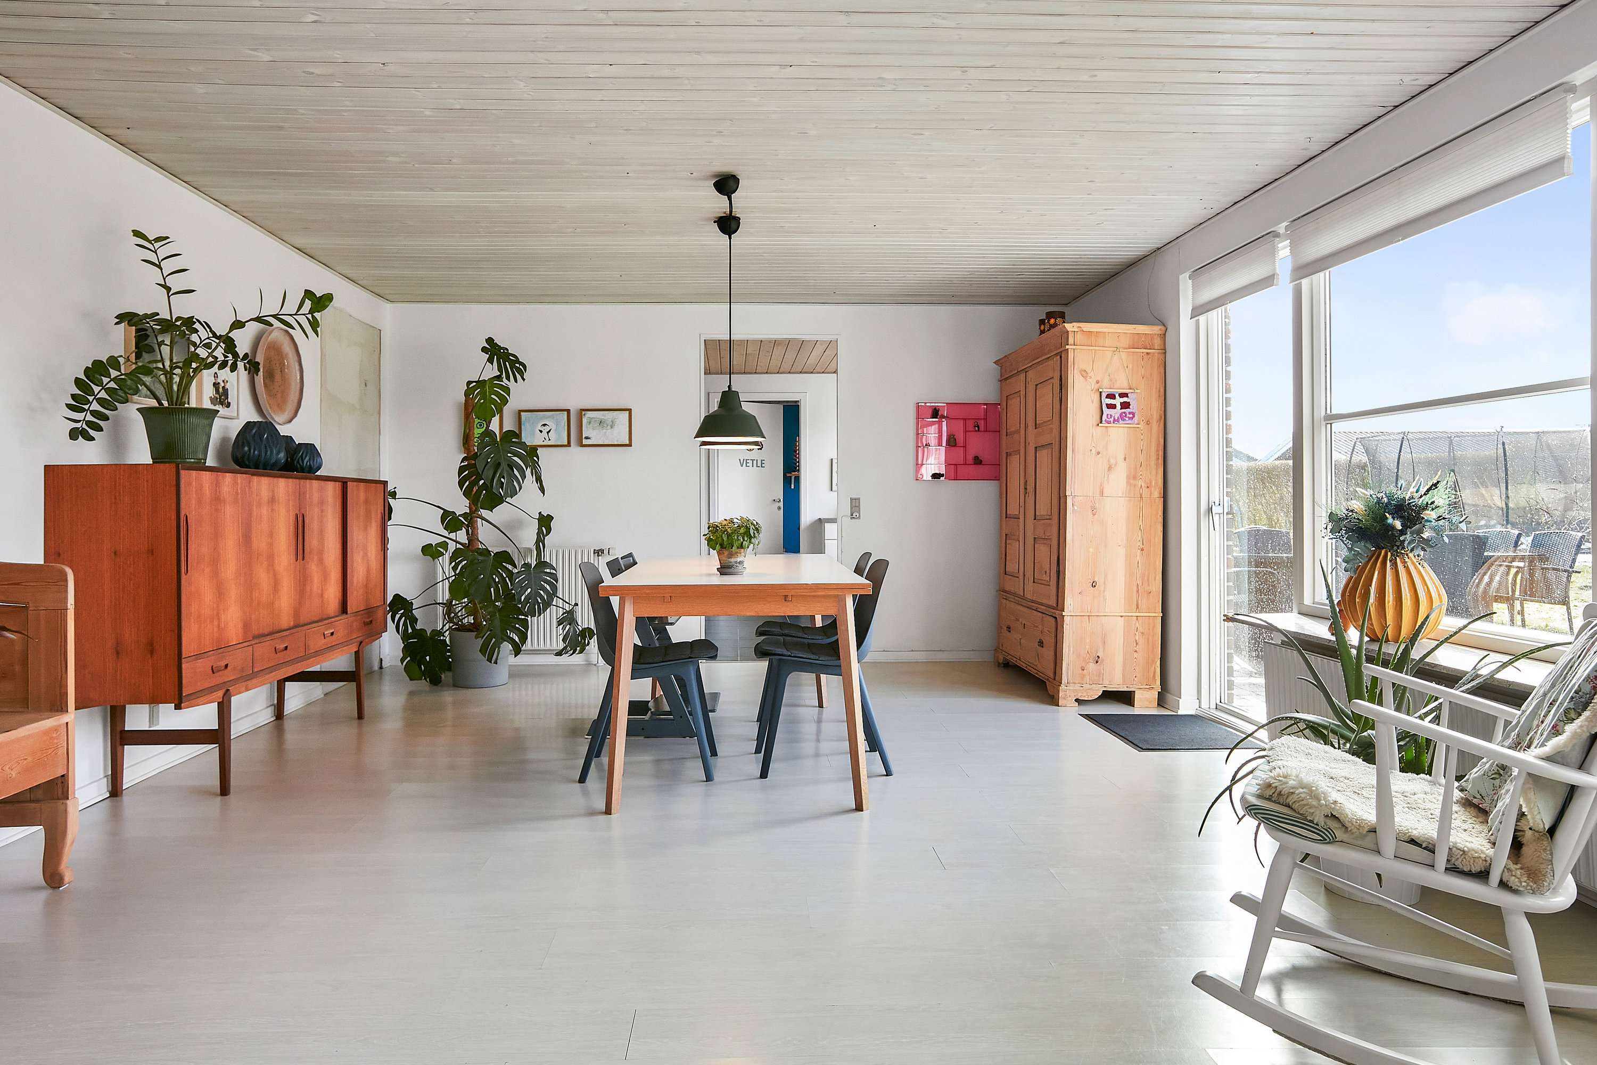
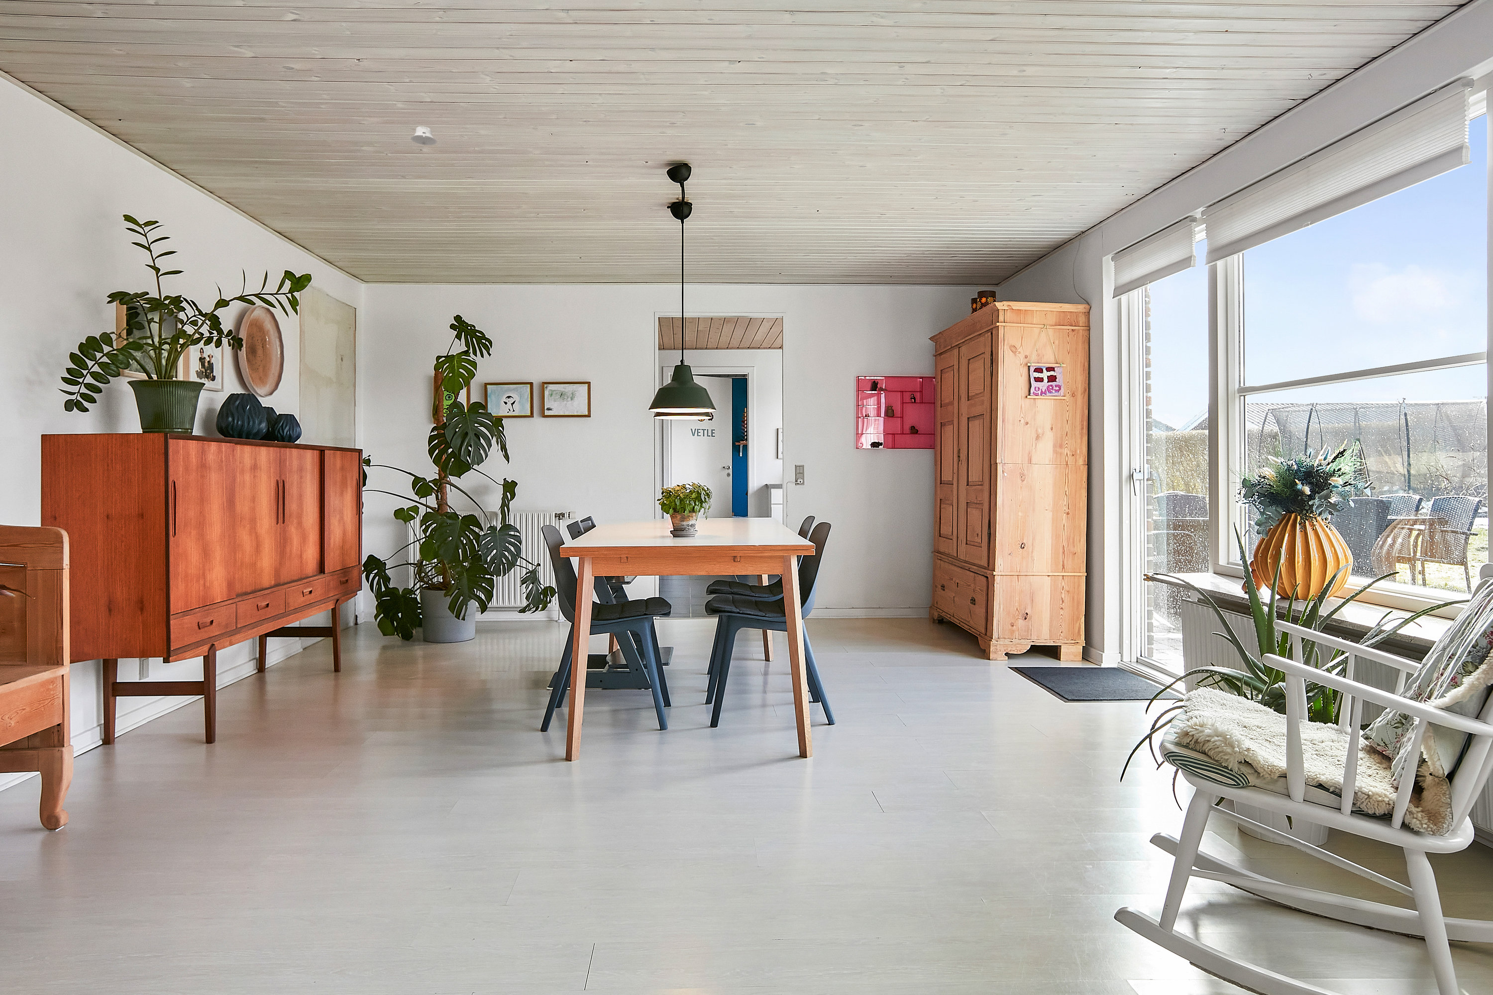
+ recessed light [410,125,438,145]
